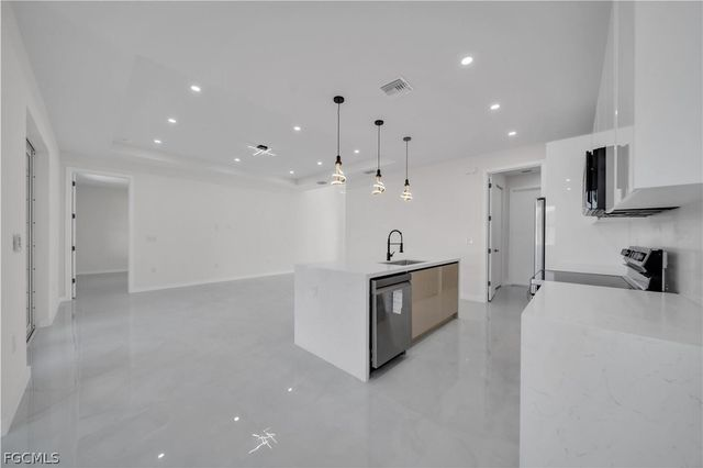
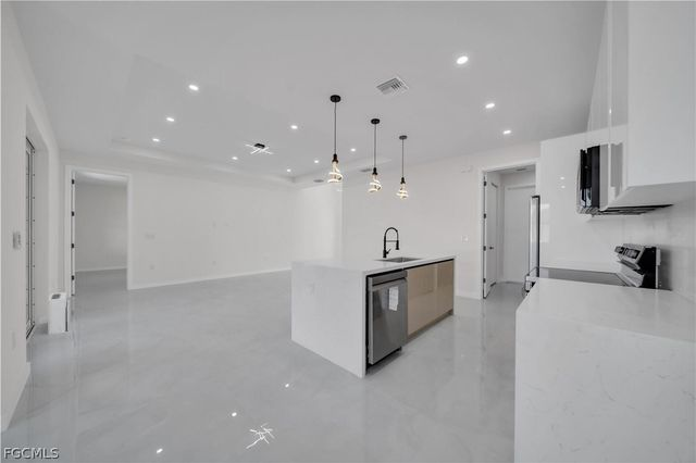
+ air purifier [47,291,71,336]
